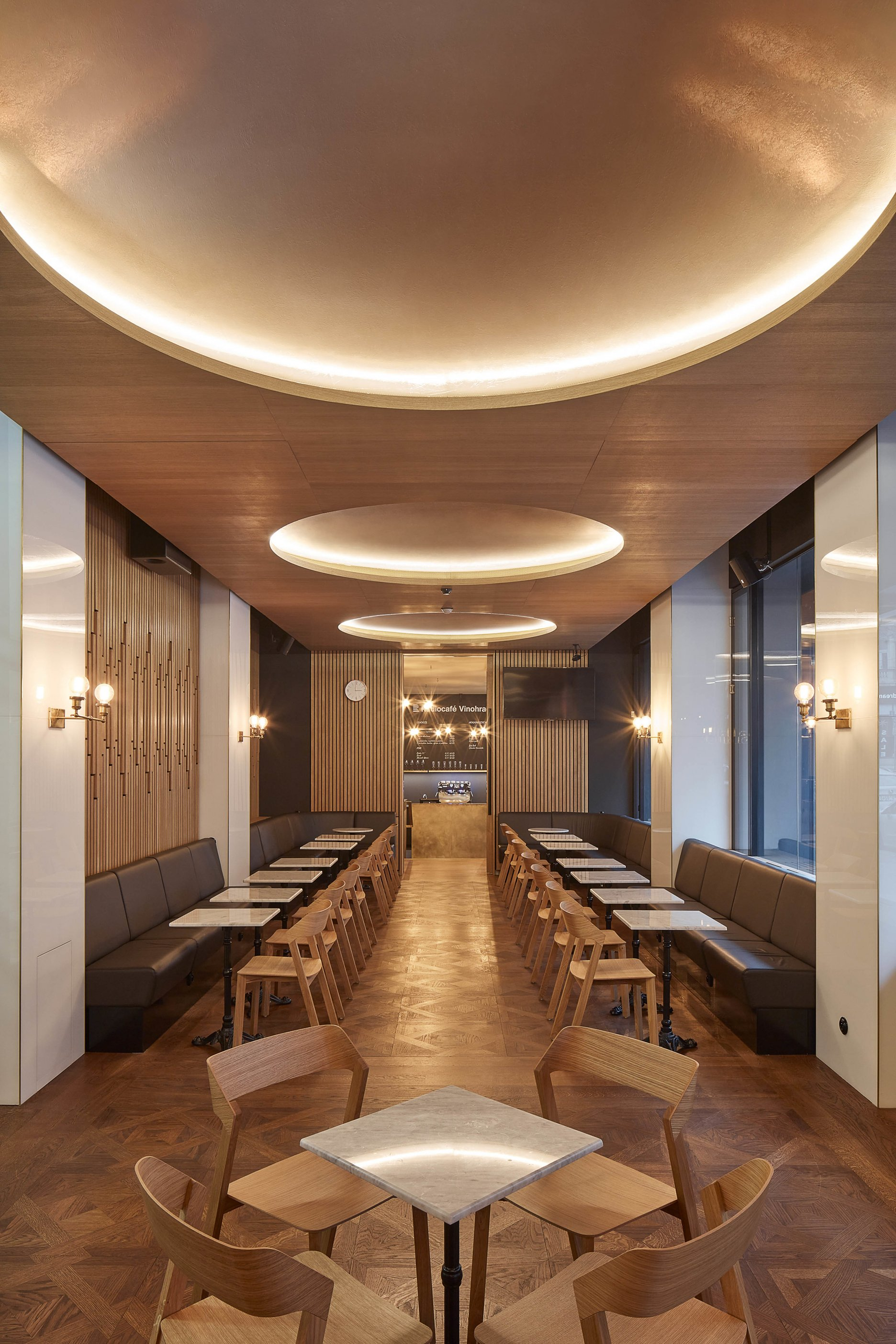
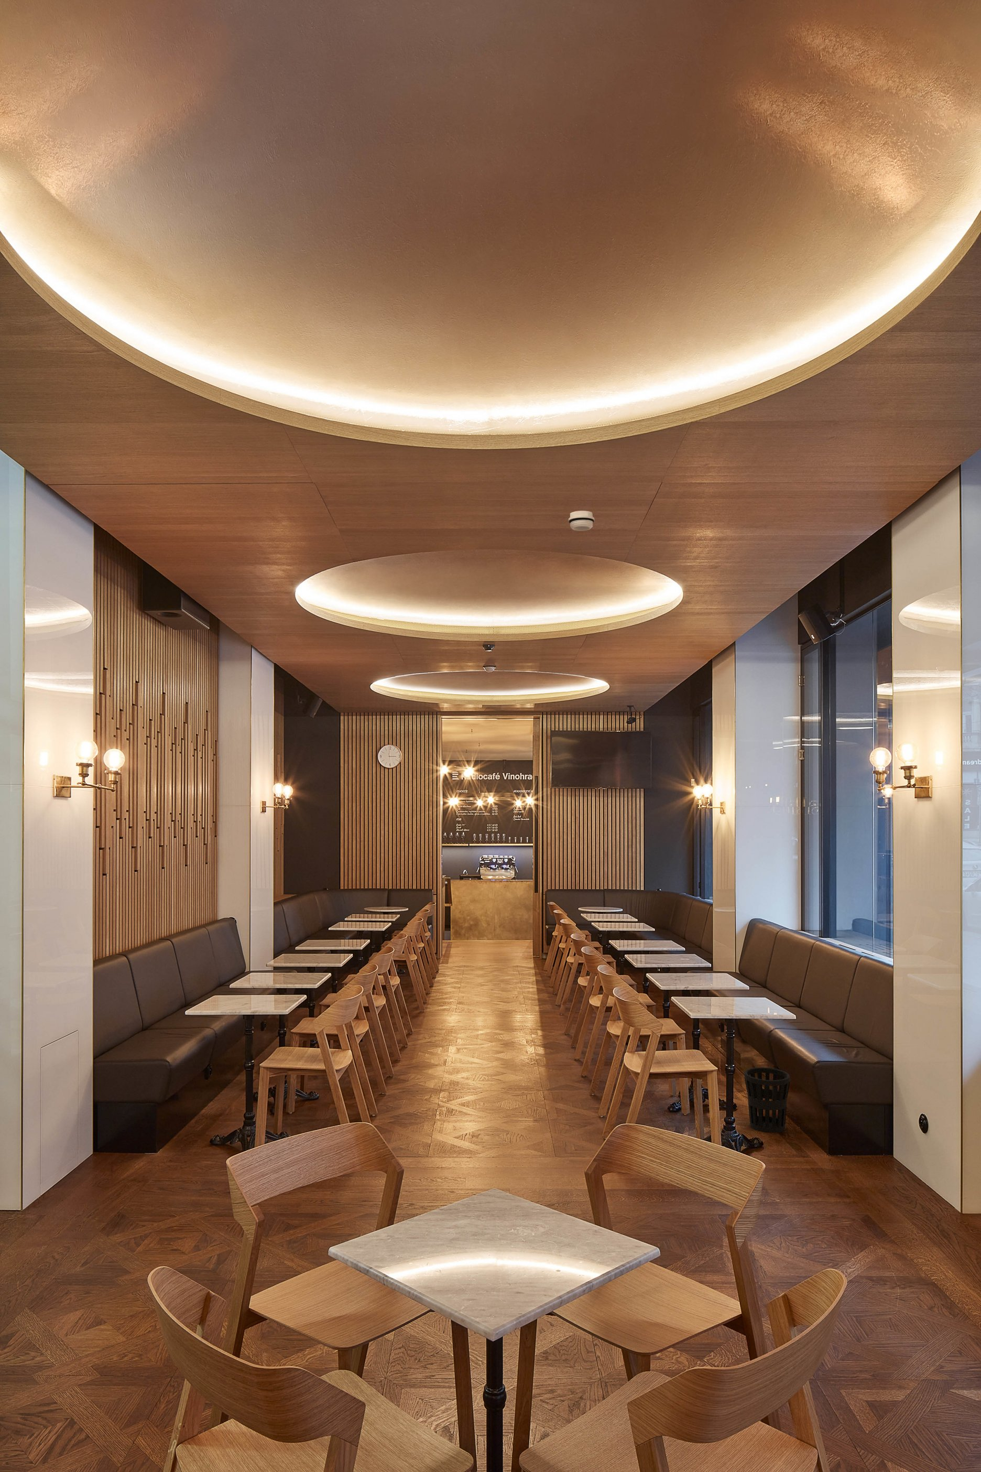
+ wastebasket [743,1067,790,1134]
+ smoke detector [568,510,595,531]
